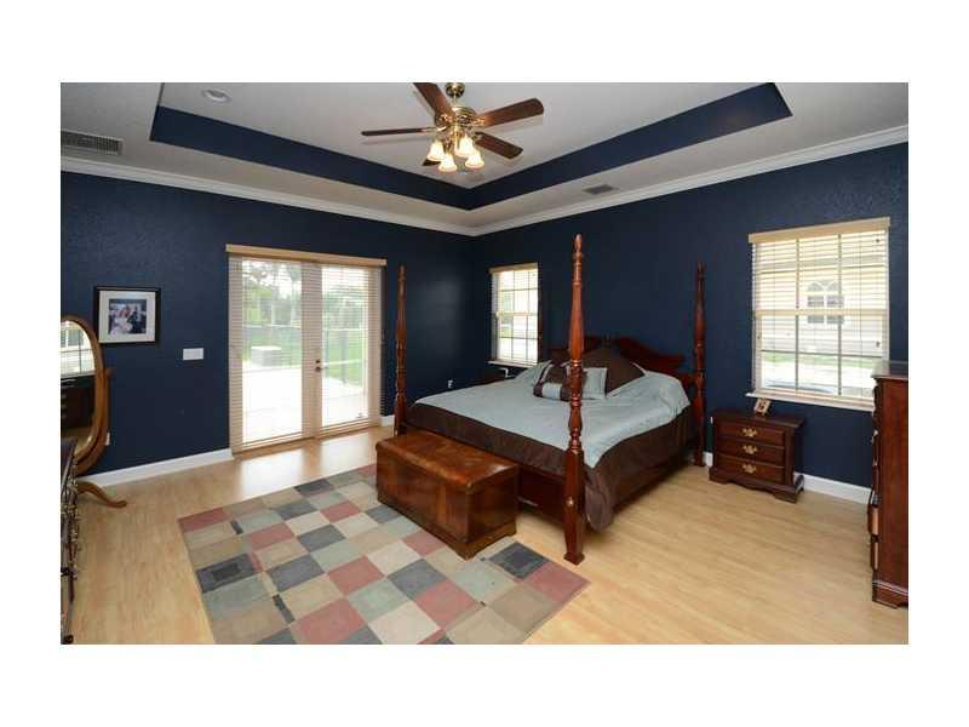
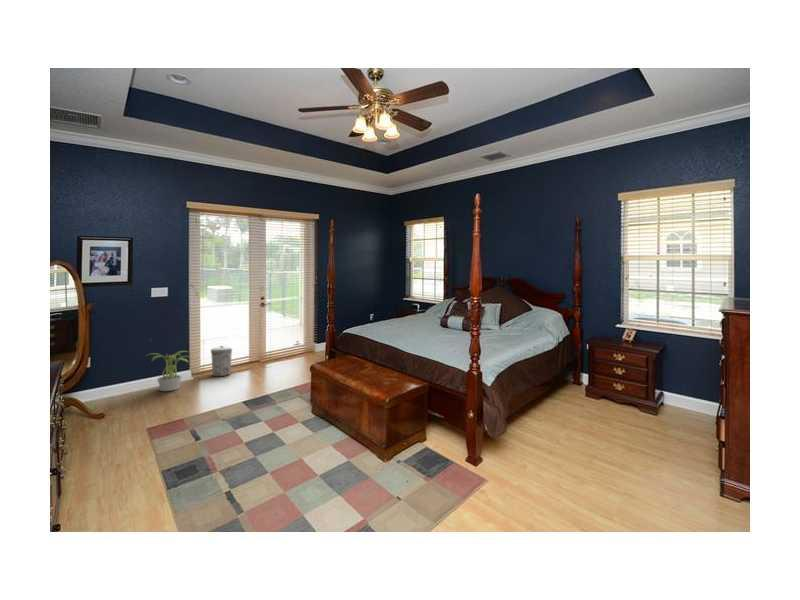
+ potted plant [145,350,191,392]
+ trash can [210,345,233,377]
